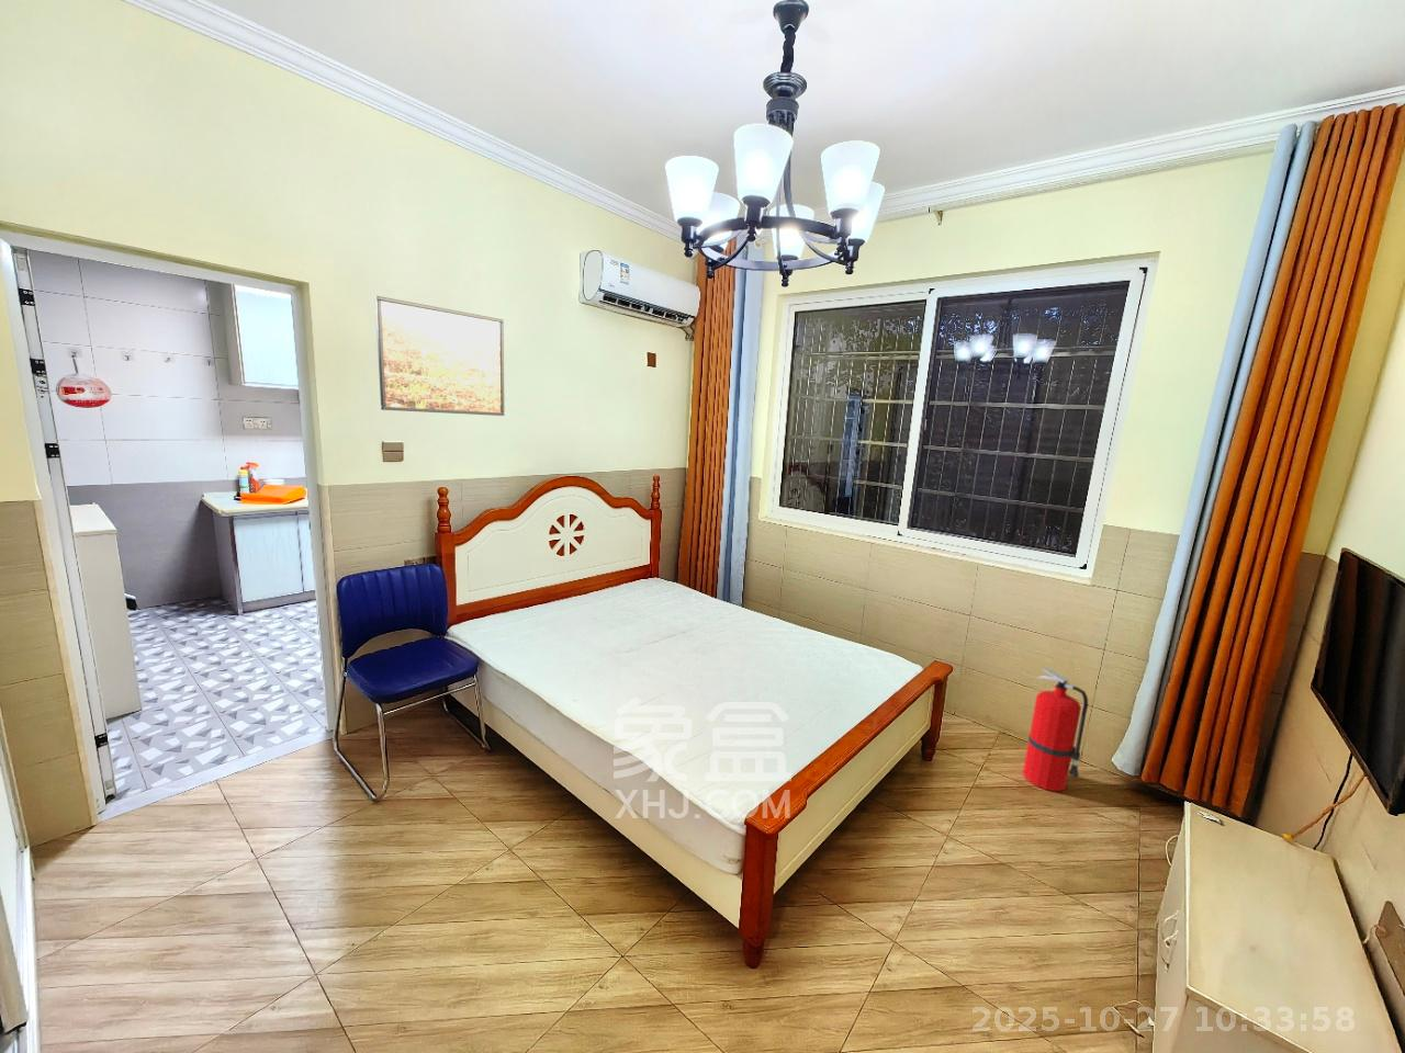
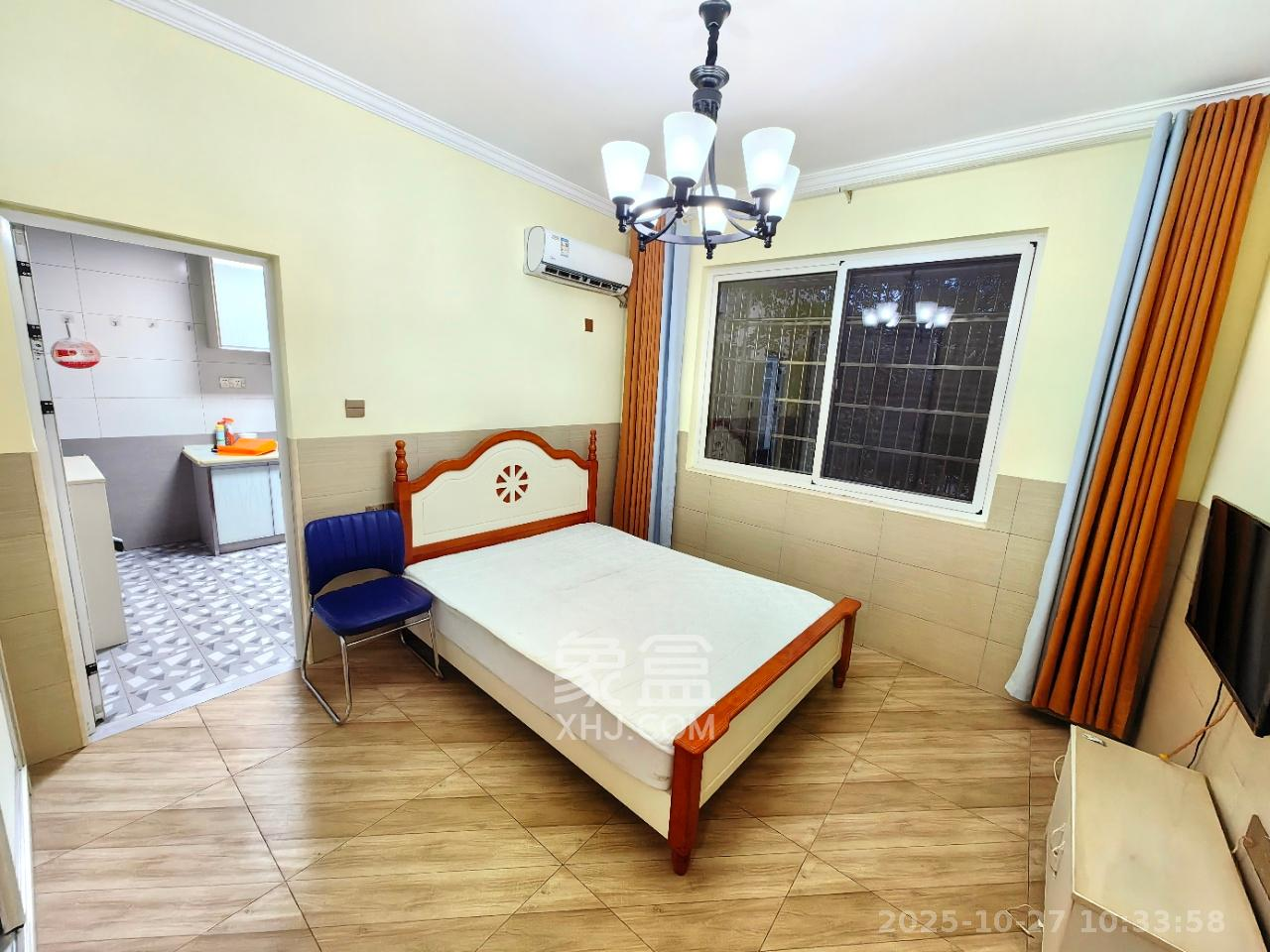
- fire extinguisher [1022,666,1089,792]
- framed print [374,295,504,417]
